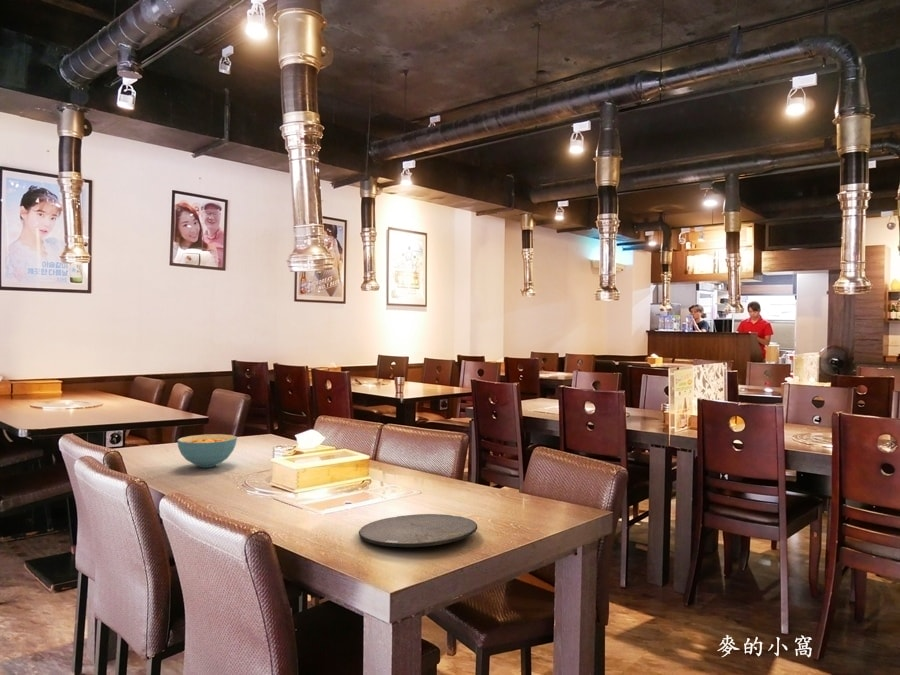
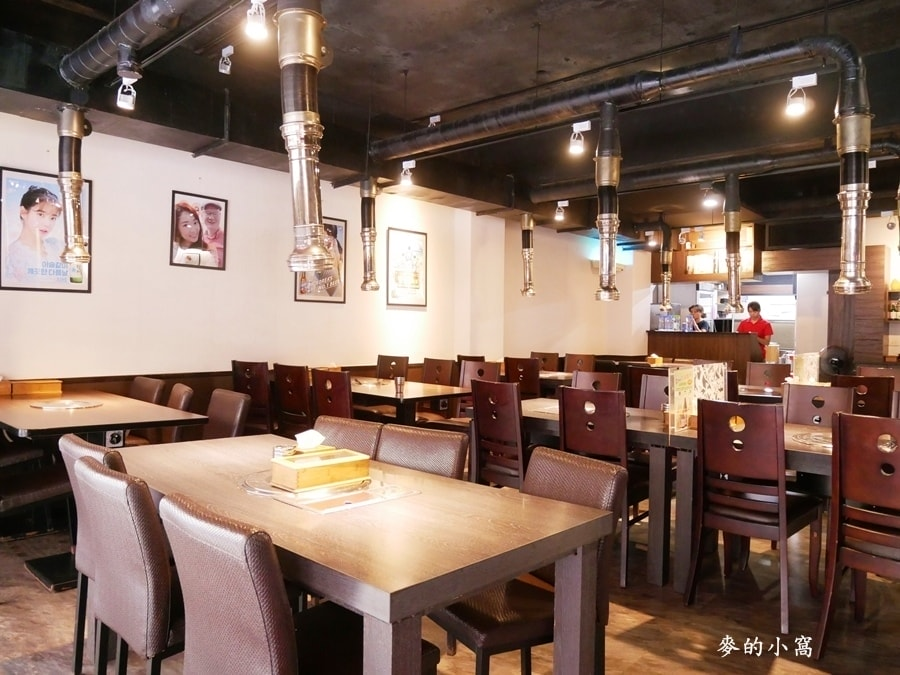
- cereal bowl [176,433,238,468]
- plate [358,513,478,548]
